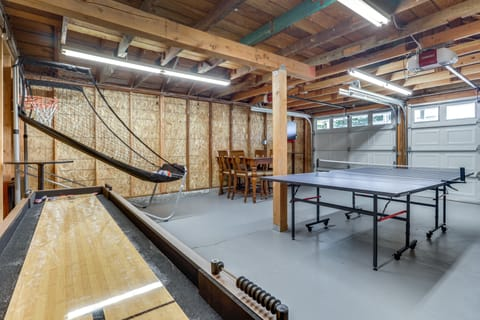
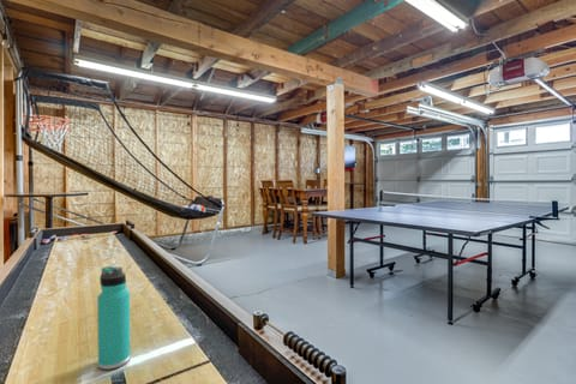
+ thermos bottle [96,265,132,371]
